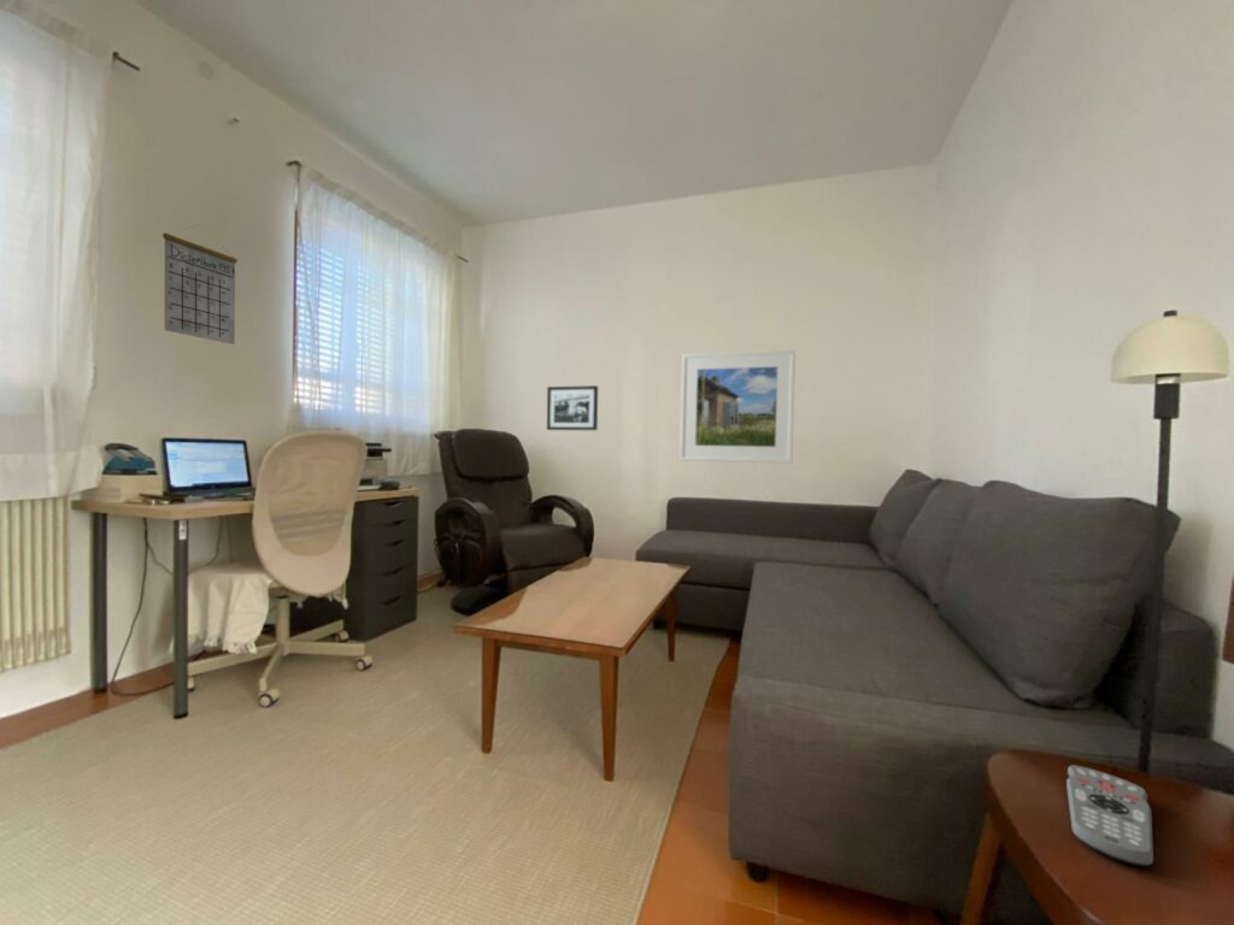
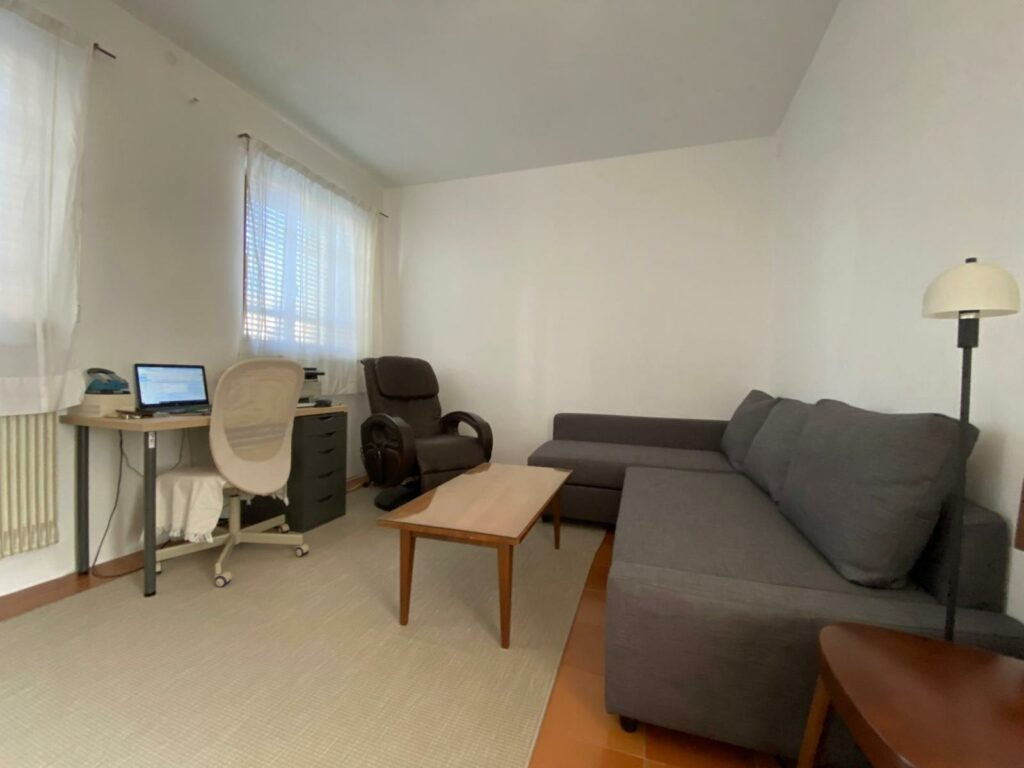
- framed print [678,348,797,465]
- picture frame [546,384,599,431]
- remote control [1065,764,1154,867]
- calendar [161,224,239,346]
